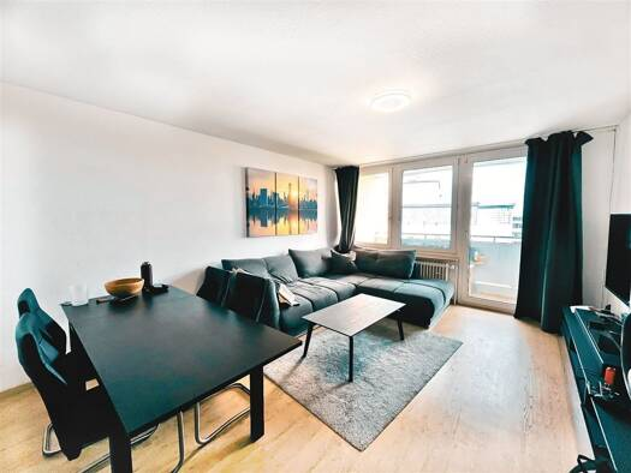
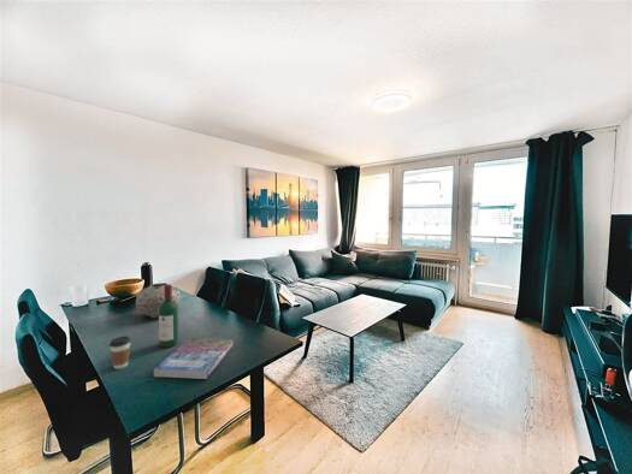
+ book [153,337,235,380]
+ vase [135,282,182,319]
+ wine bottle [158,283,179,349]
+ coffee cup [108,336,132,371]
